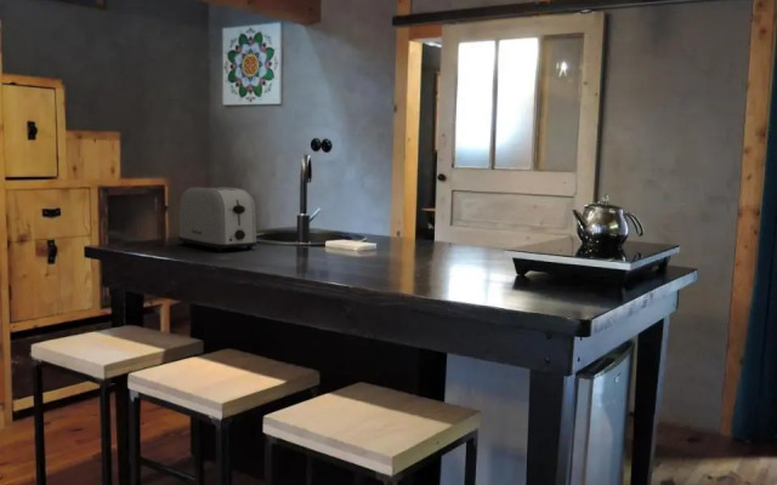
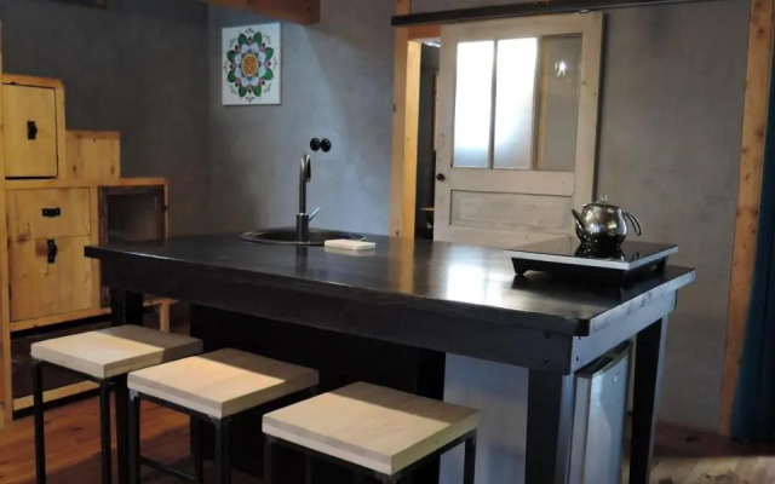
- toaster [177,186,259,252]
